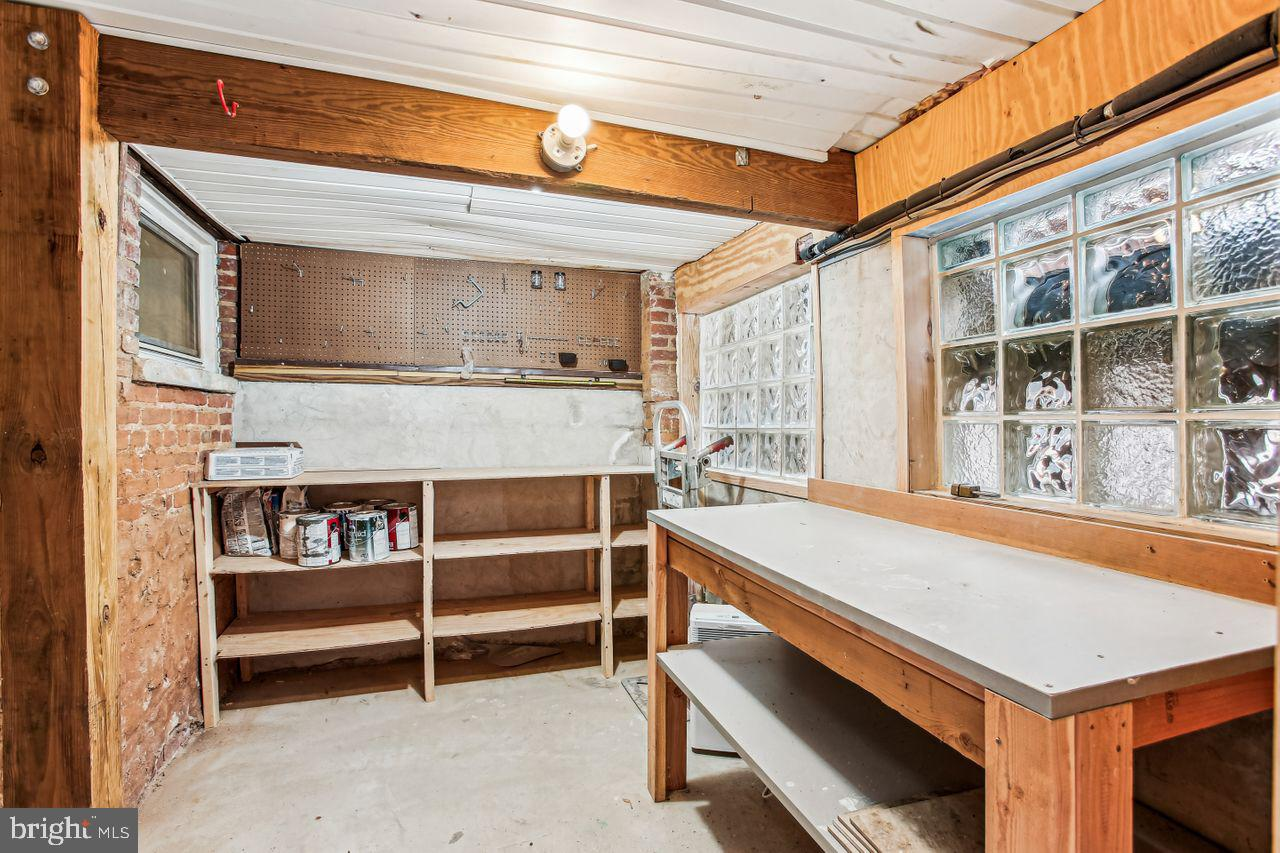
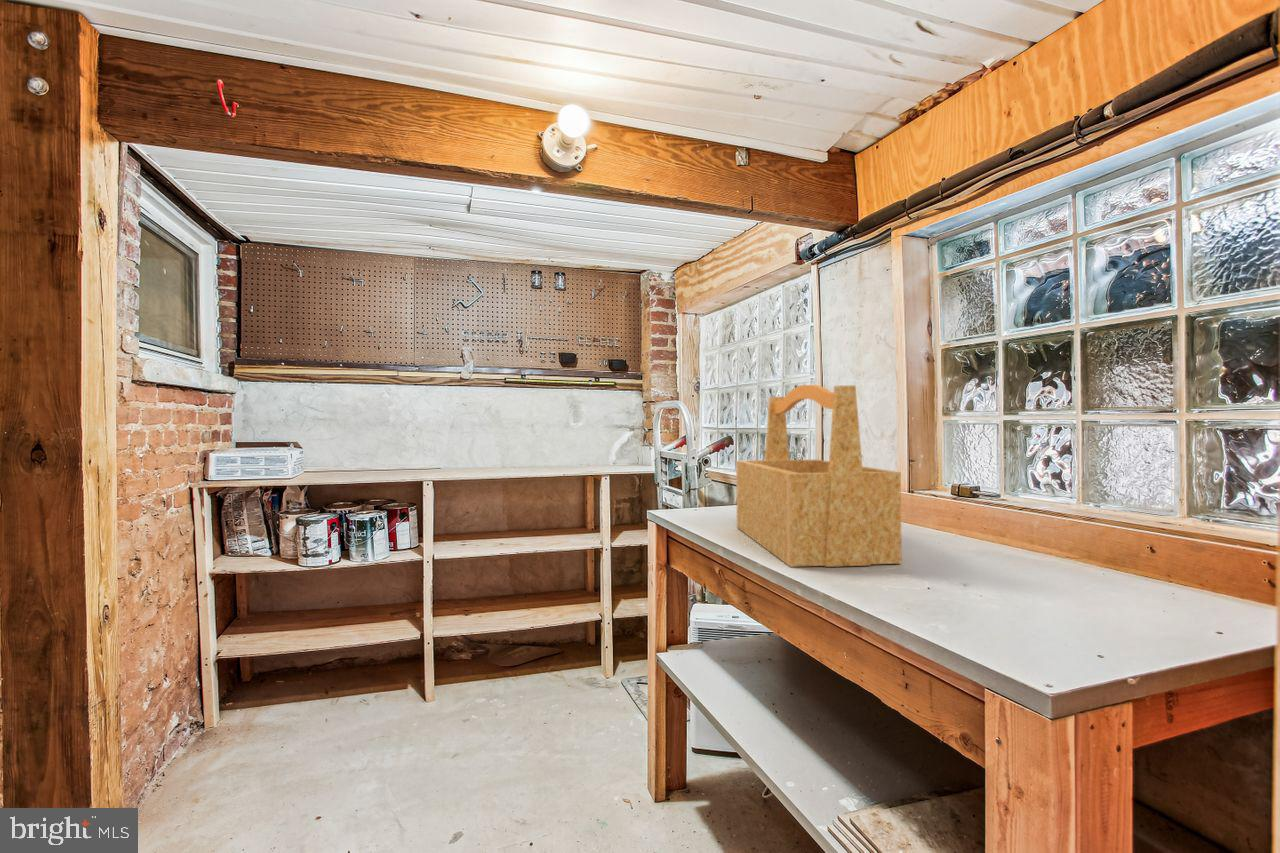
+ toolbox [735,384,902,568]
